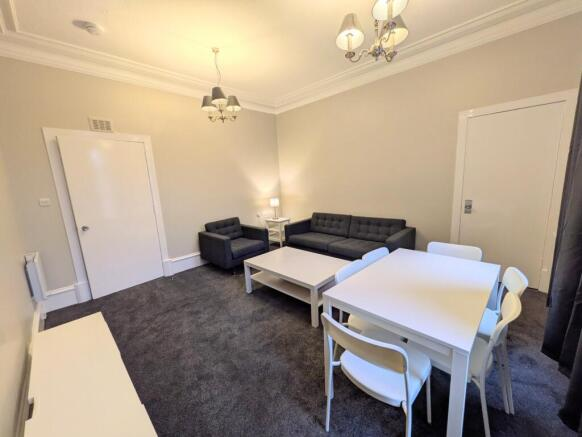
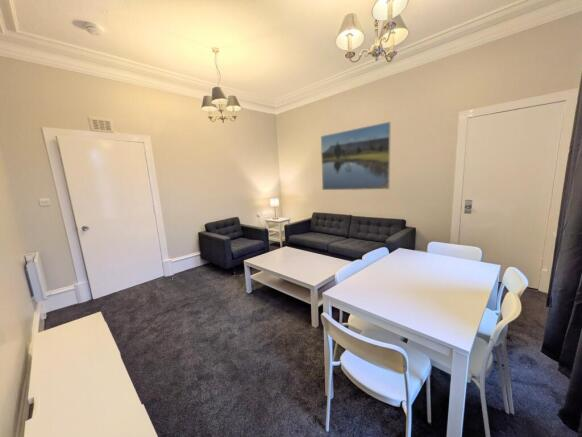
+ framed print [320,121,392,191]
